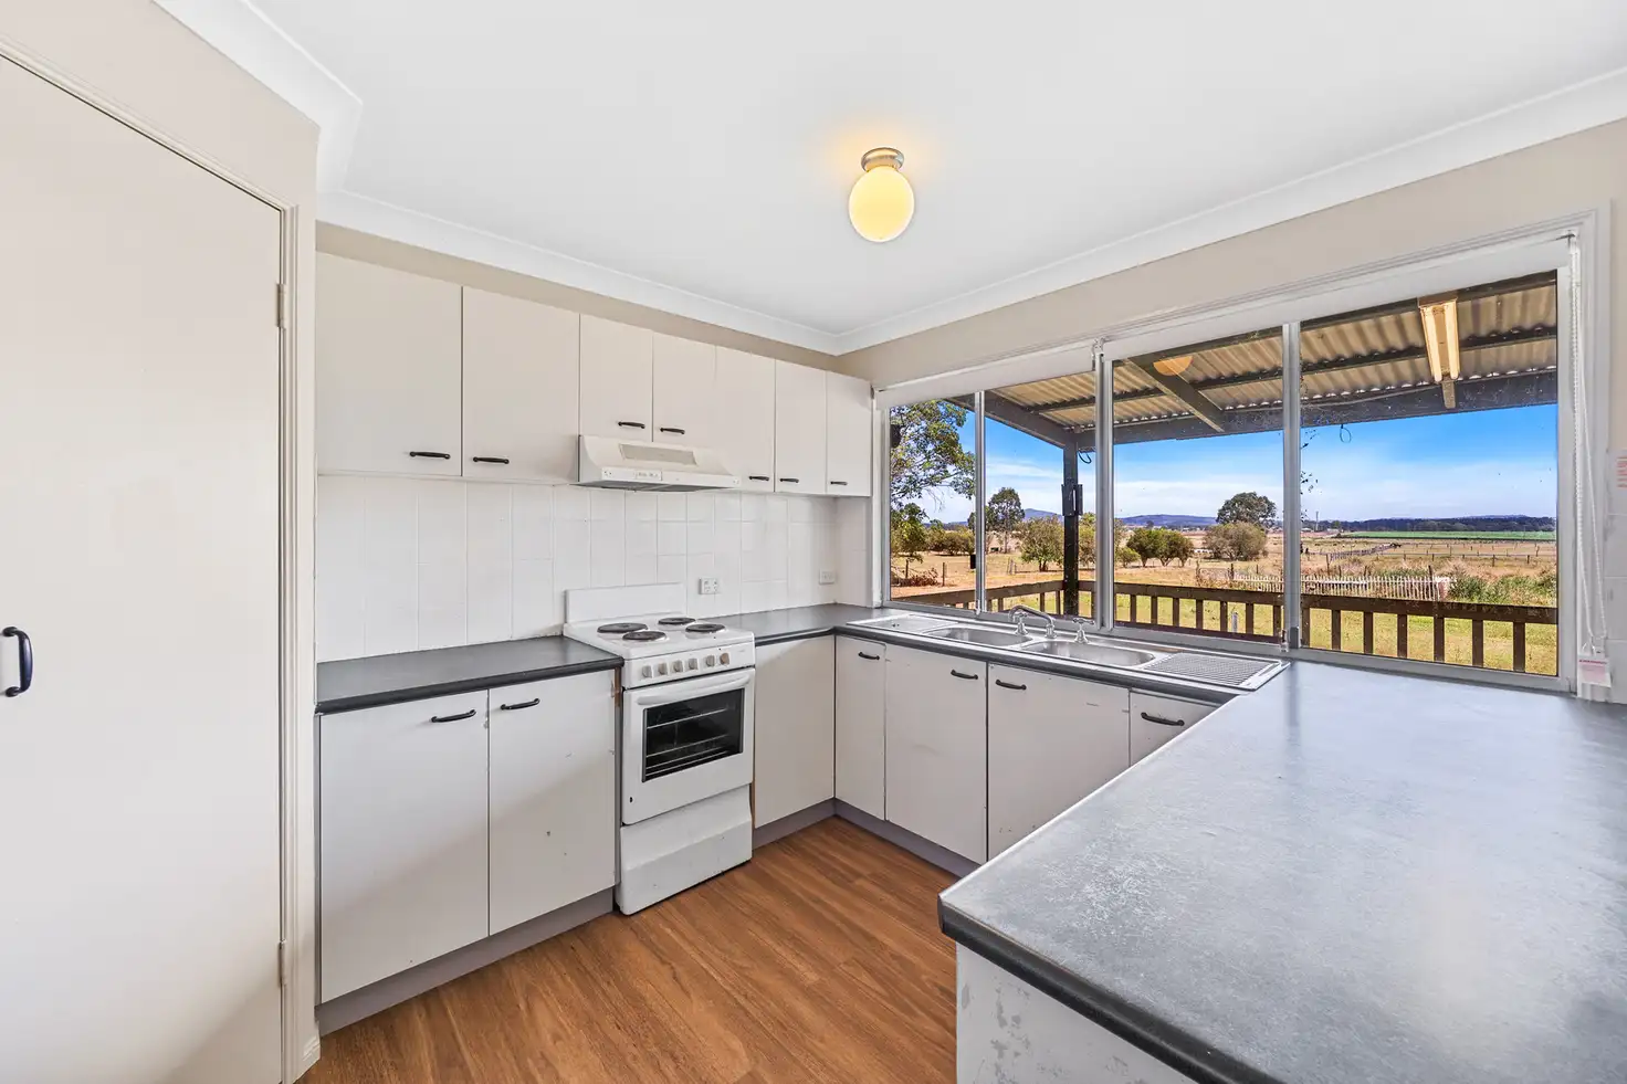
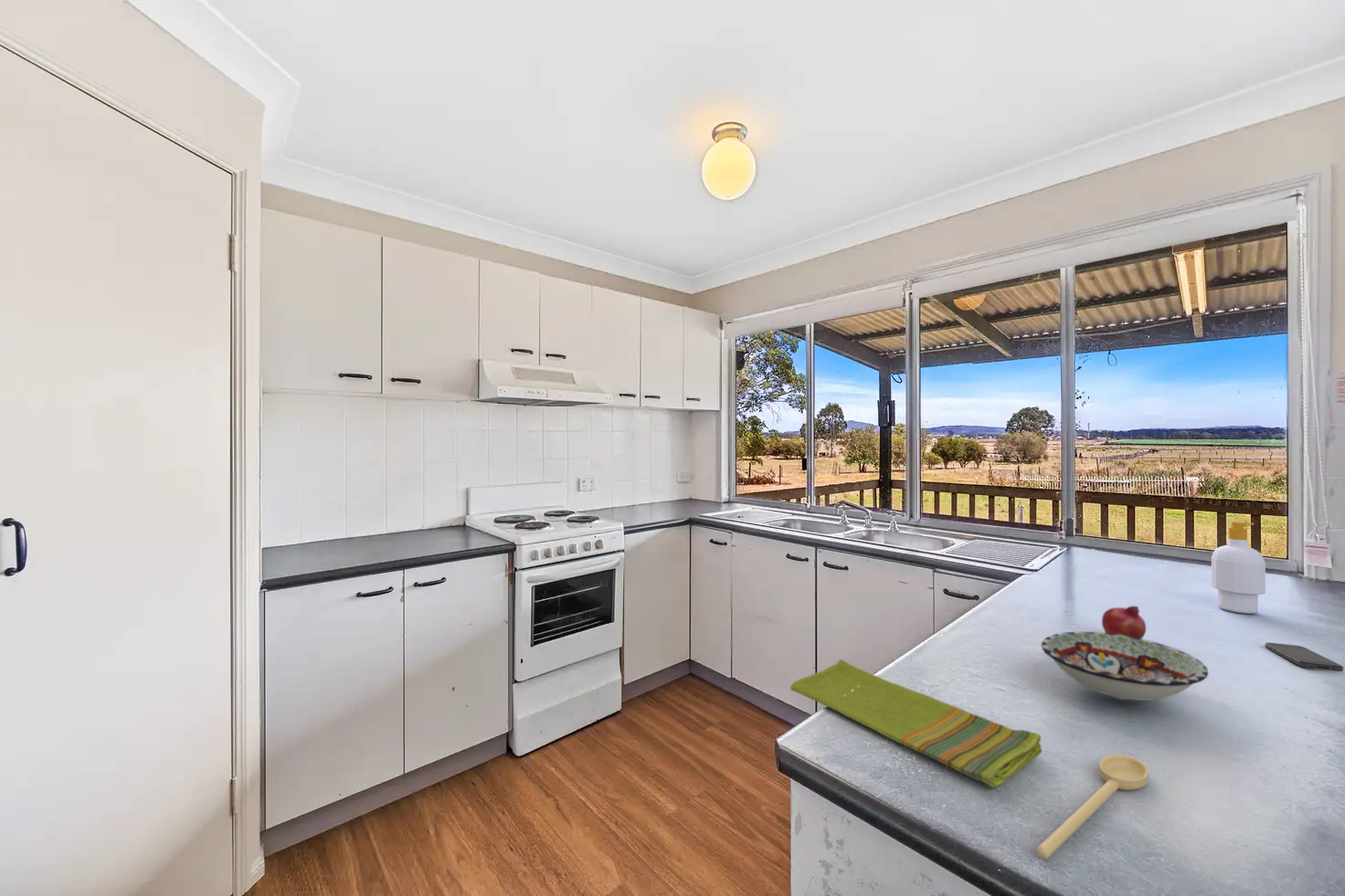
+ fruit [1101,605,1147,639]
+ soap bottle [1211,521,1266,615]
+ dish towel [789,659,1043,788]
+ bowl [1041,631,1210,701]
+ smartphone [1264,642,1344,672]
+ spoon [1036,754,1149,859]
